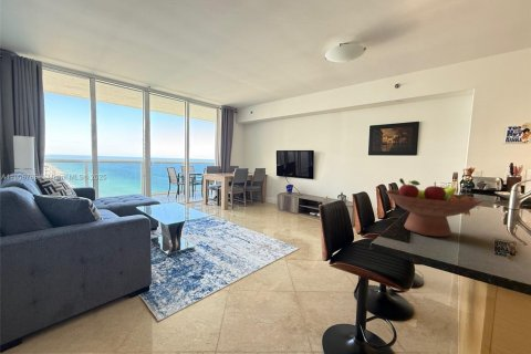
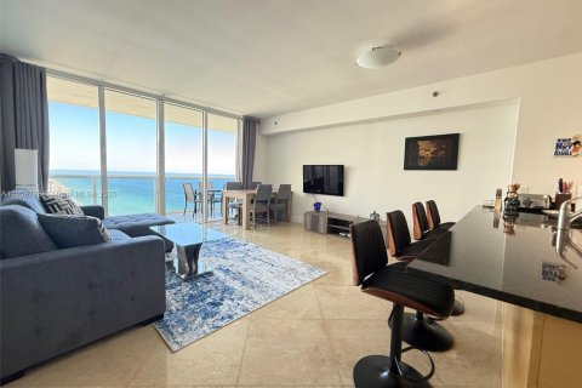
- fruit bowl [385,177,485,238]
